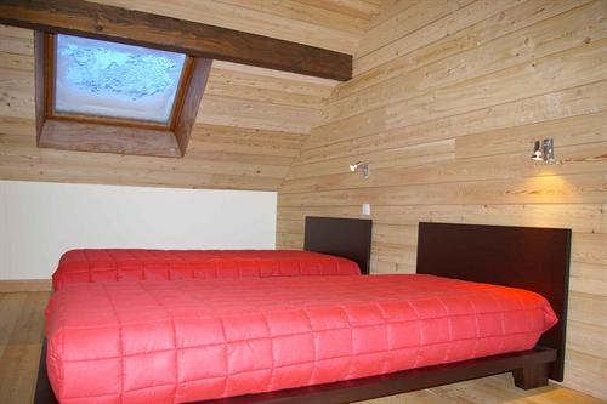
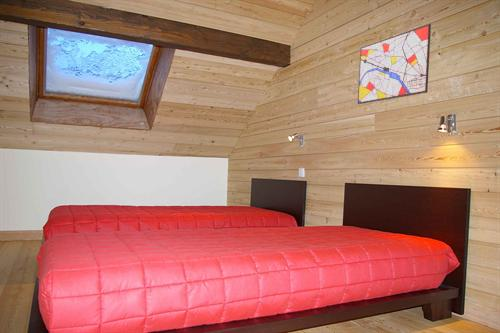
+ wall art [357,23,432,105]
